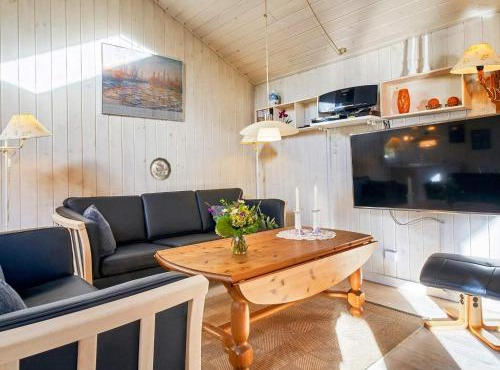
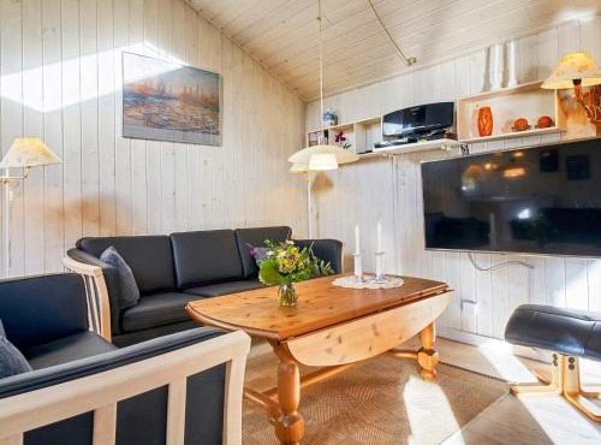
- decorative plate [149,157,172,182]
